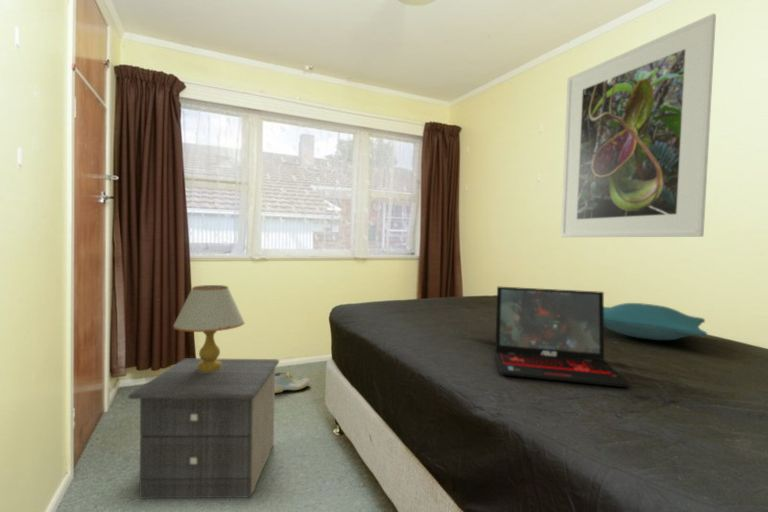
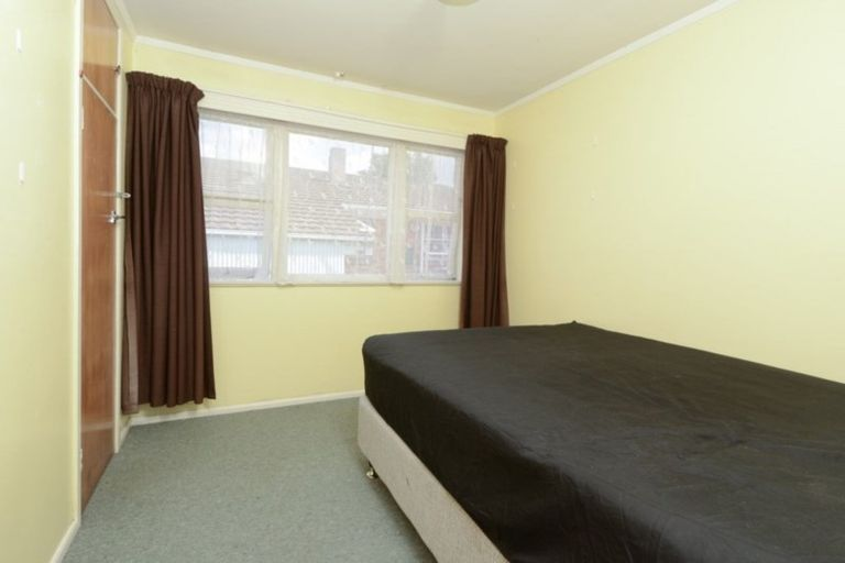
- shoe [275,371,311,394]
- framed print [560,13,717,238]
- laptop [494,286,631,388]
- nightstand [127,357,280,500]
- table lamp [172,284,246,372]
- pillow [604,302,708,341]
